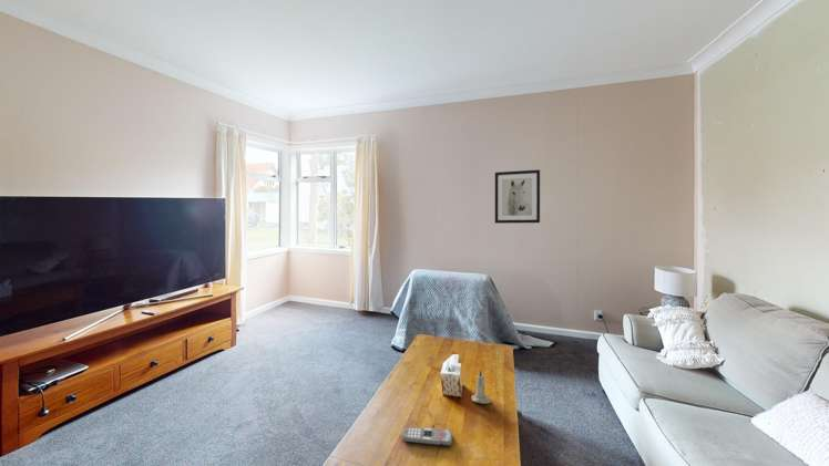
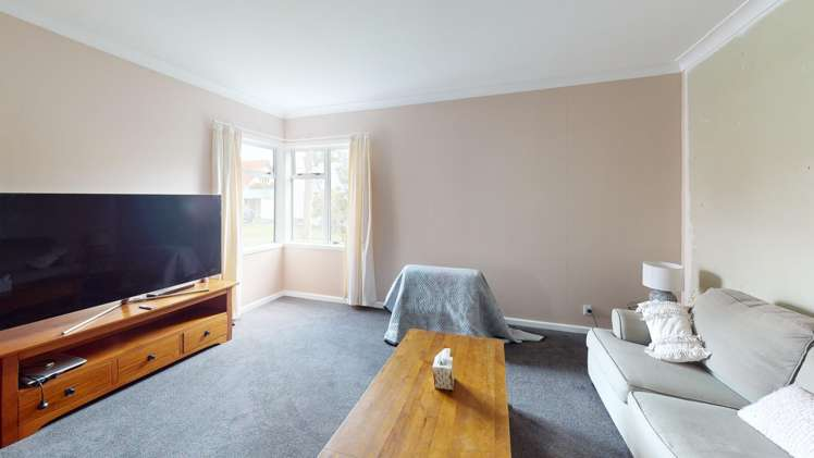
- remote control [401,426,453,447]
- wall art [494,168,541,225]
- candle [471,369,492,405]
